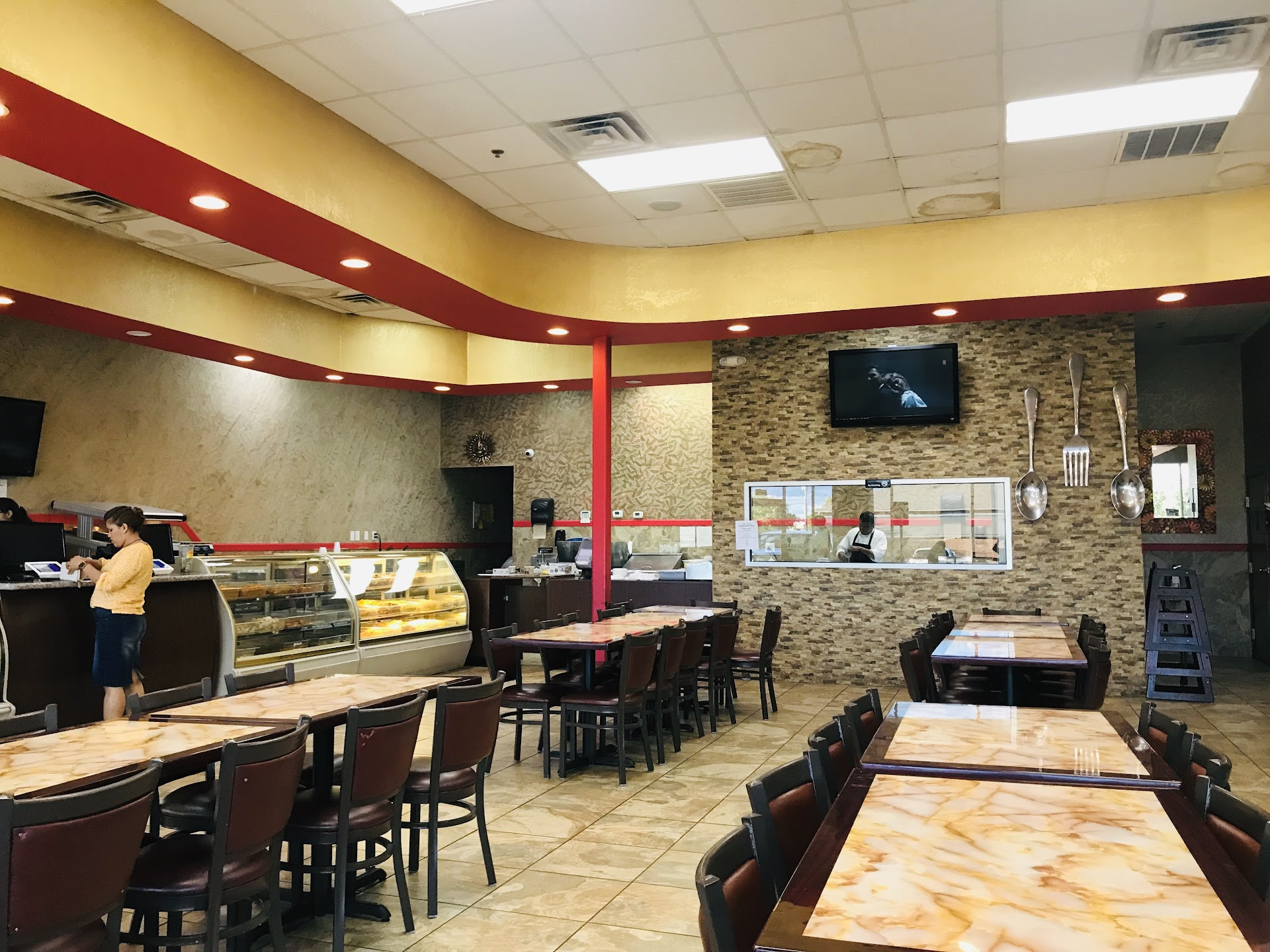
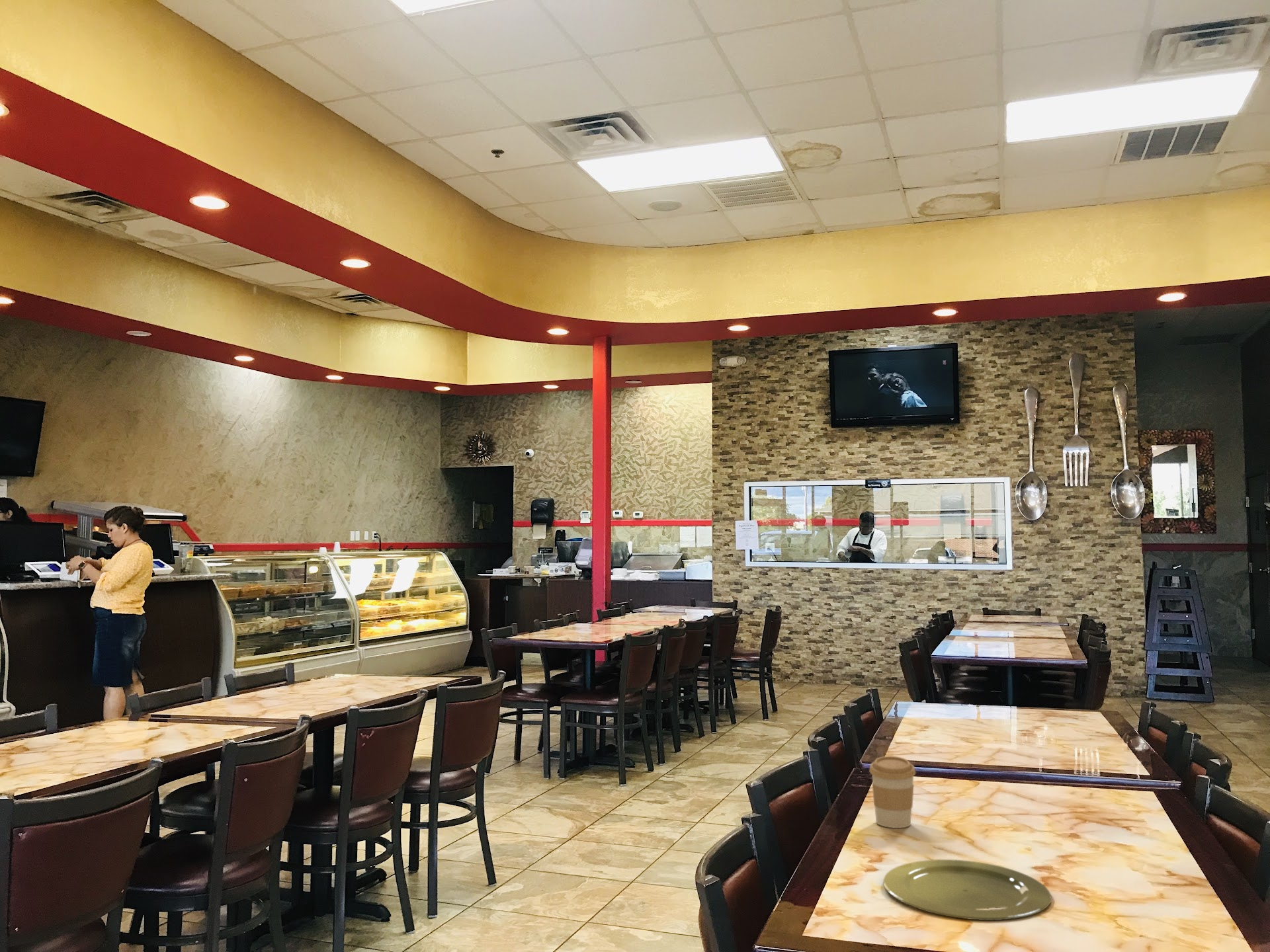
+ plate [882,859,1052,921]
+ coffee cup [869,756,916,829]
